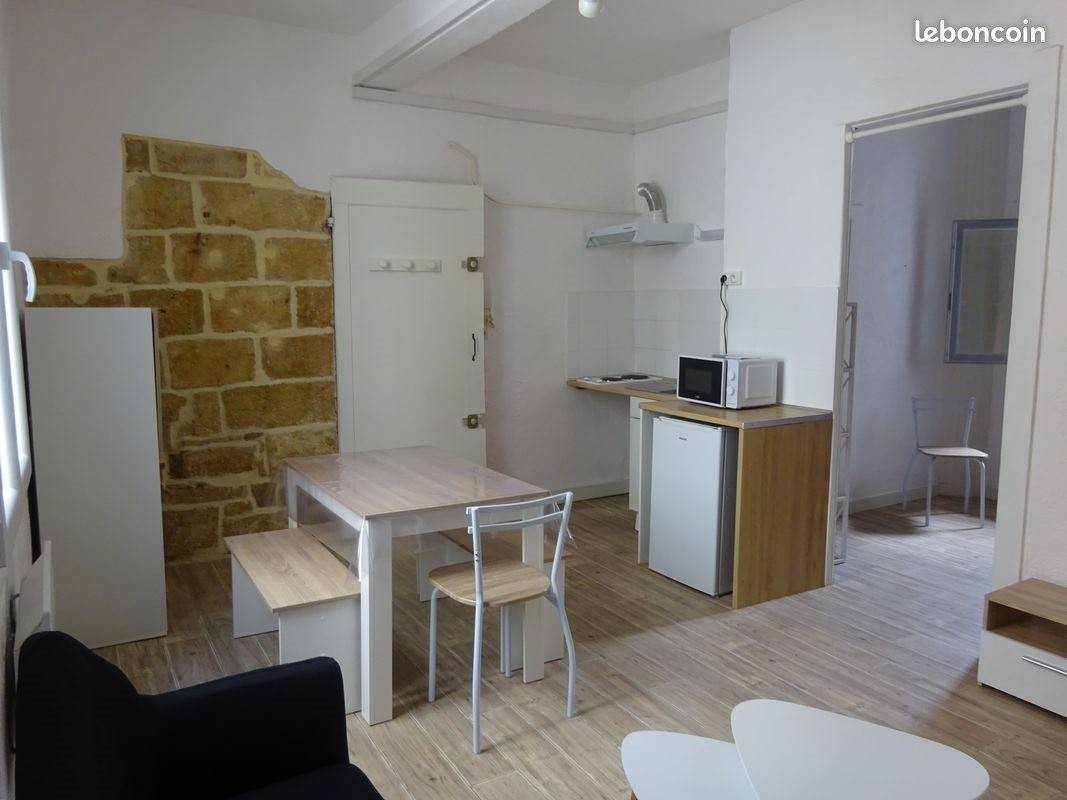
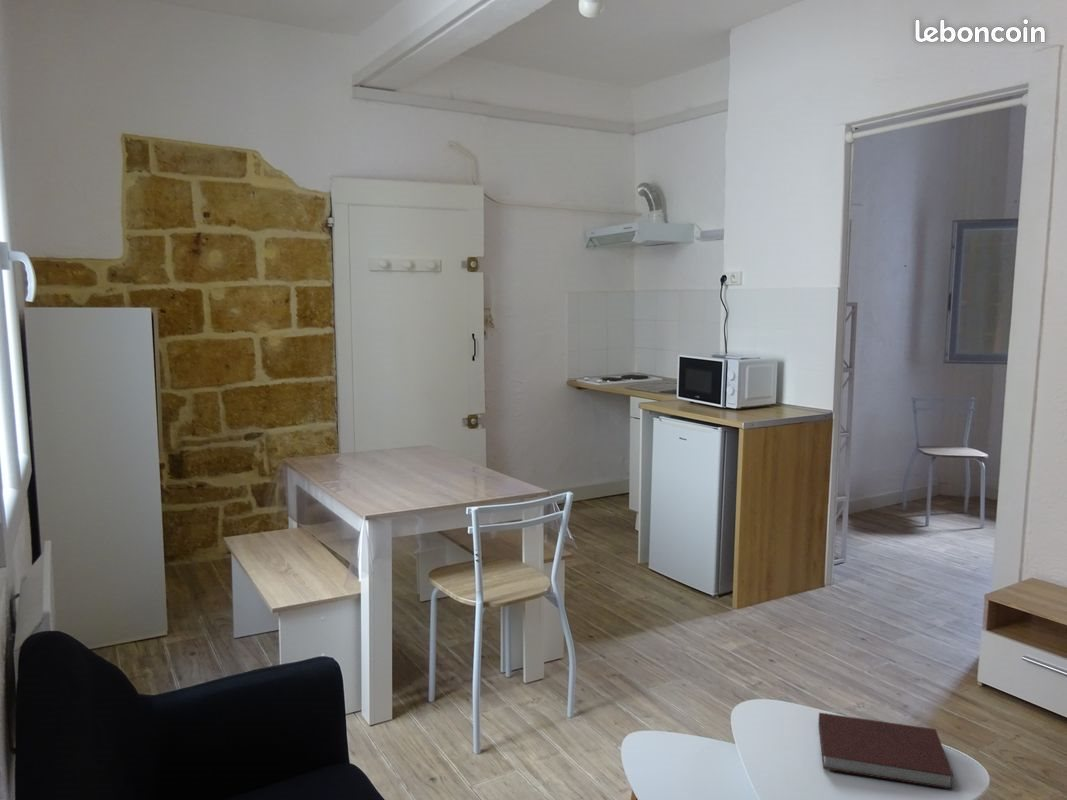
+ notebook [817,712,954,790]
